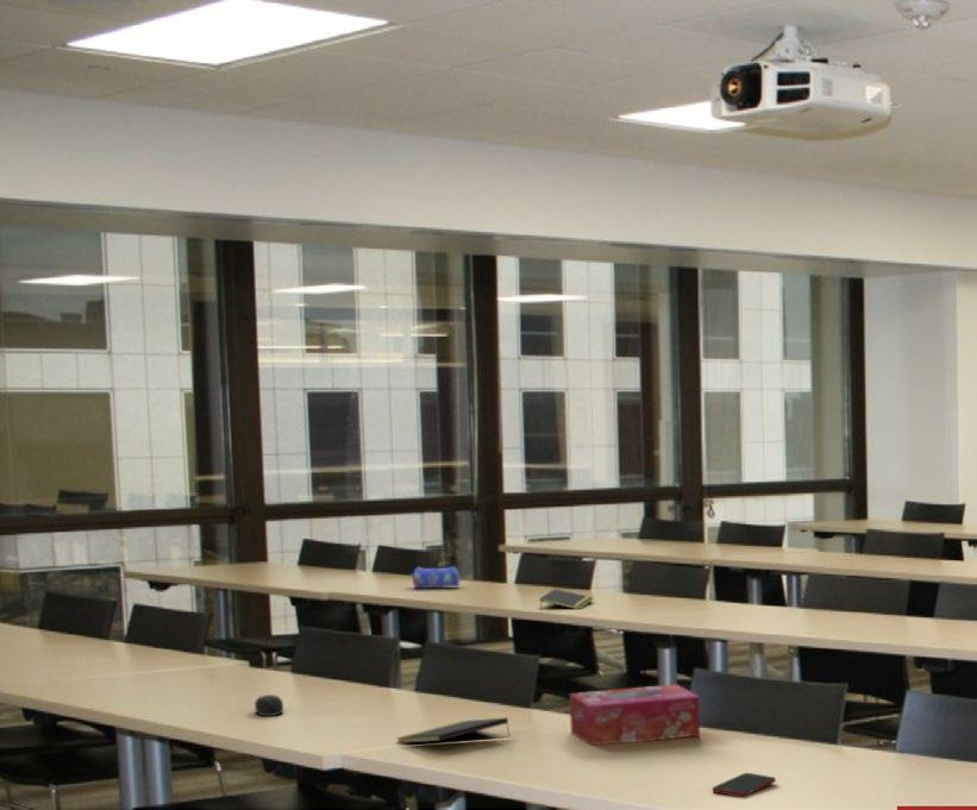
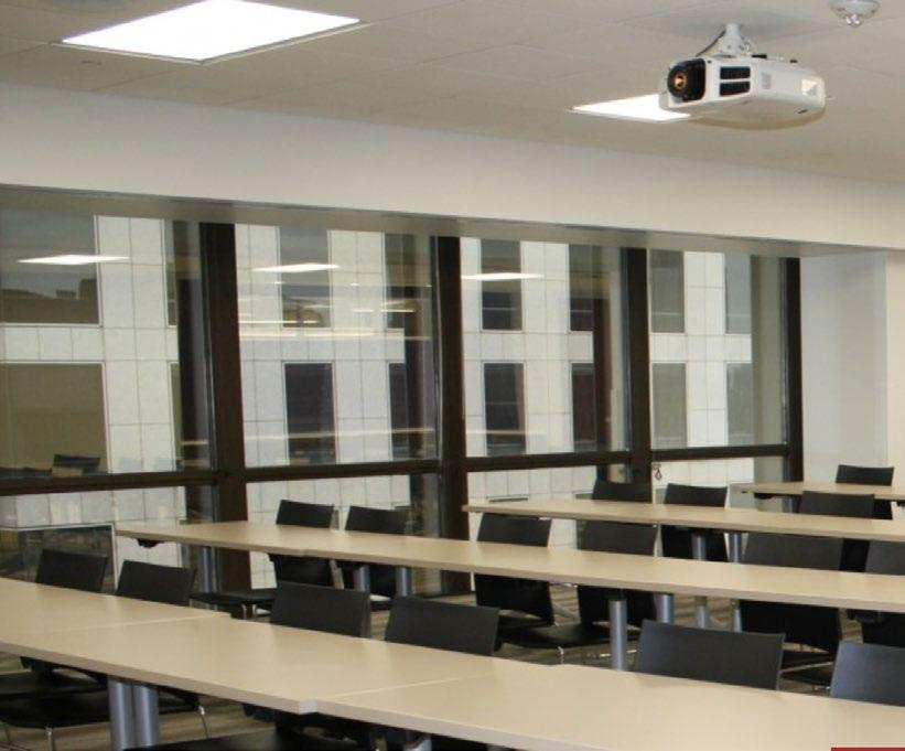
- pencil case [409,565,462,589]
- cell phone [712,772,777,798]
- tissue box [569,683,701,746]
- notepad [539,588,594,610]
- notepad [395,716,511,745]
- computer mouse [253,693,284,717]
